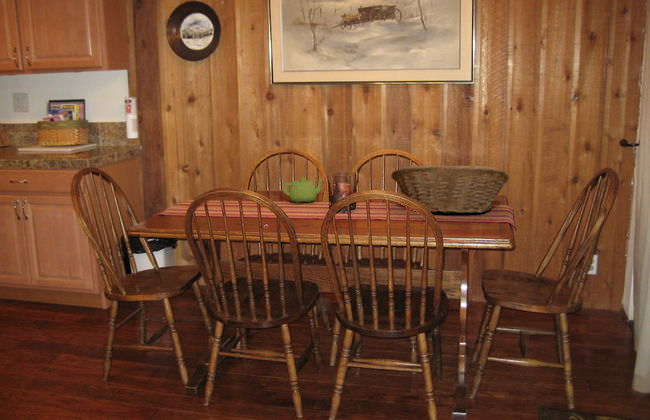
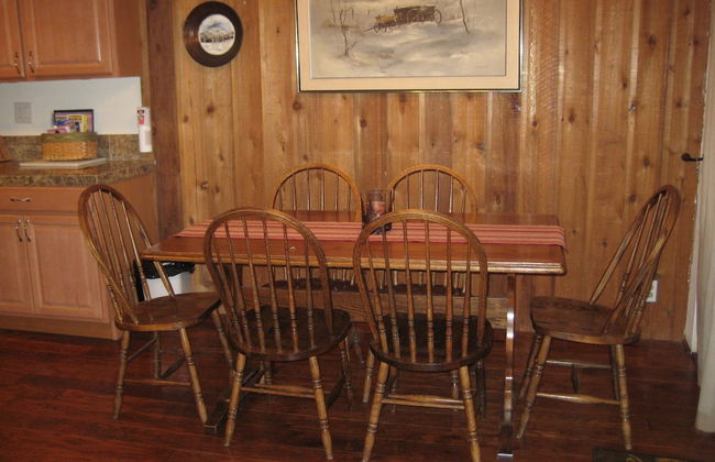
- teapot [282,177,326,203]
- fruit basket [390,164,510,214]
